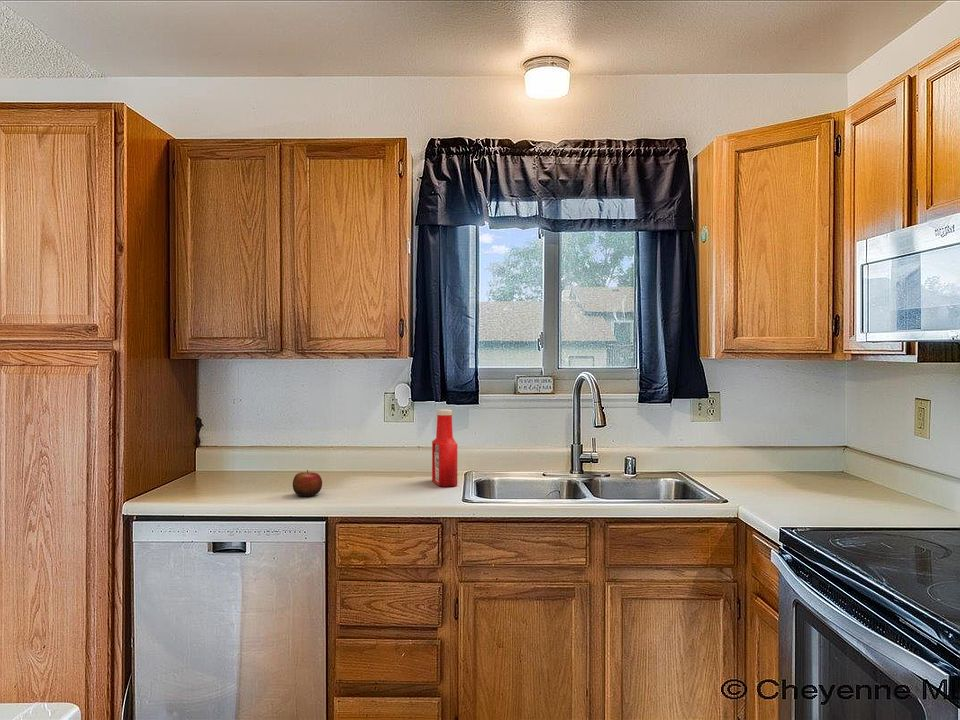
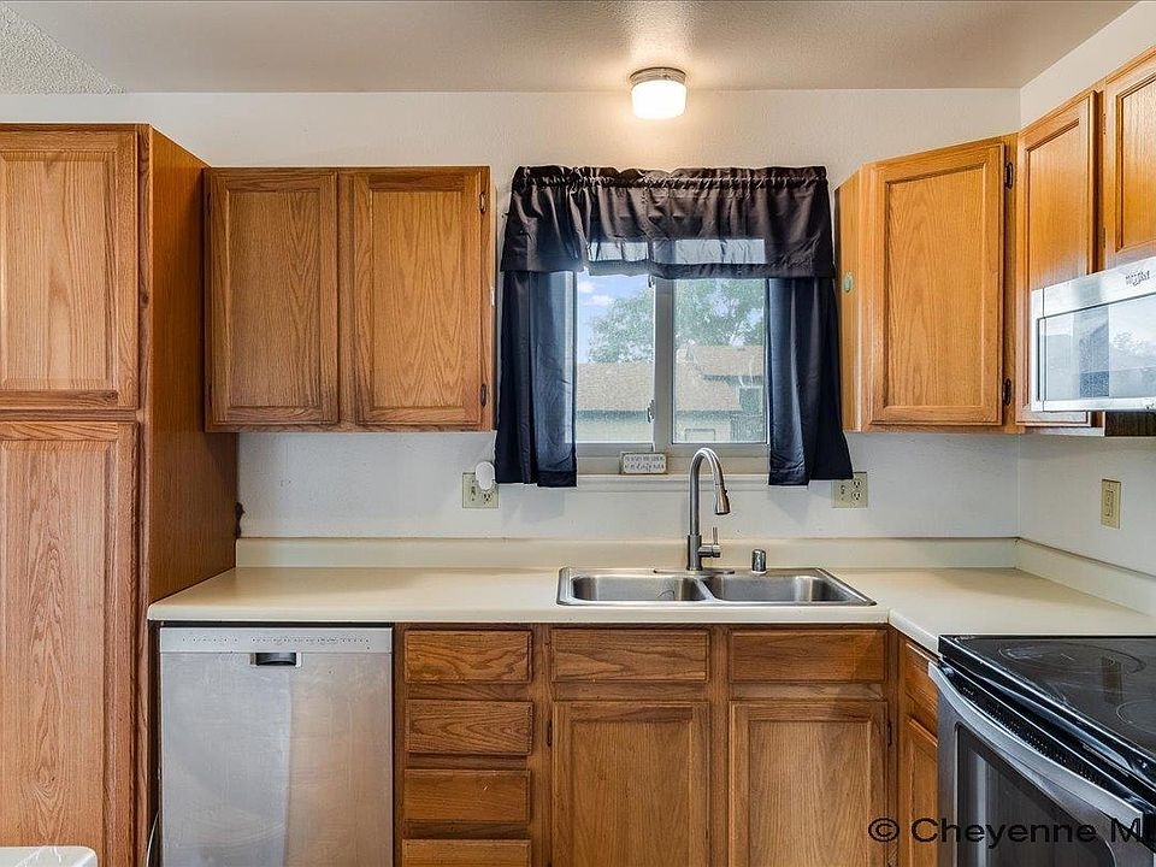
- soap bottle [431,409,458,488]
- apple [292,469,323,498]
